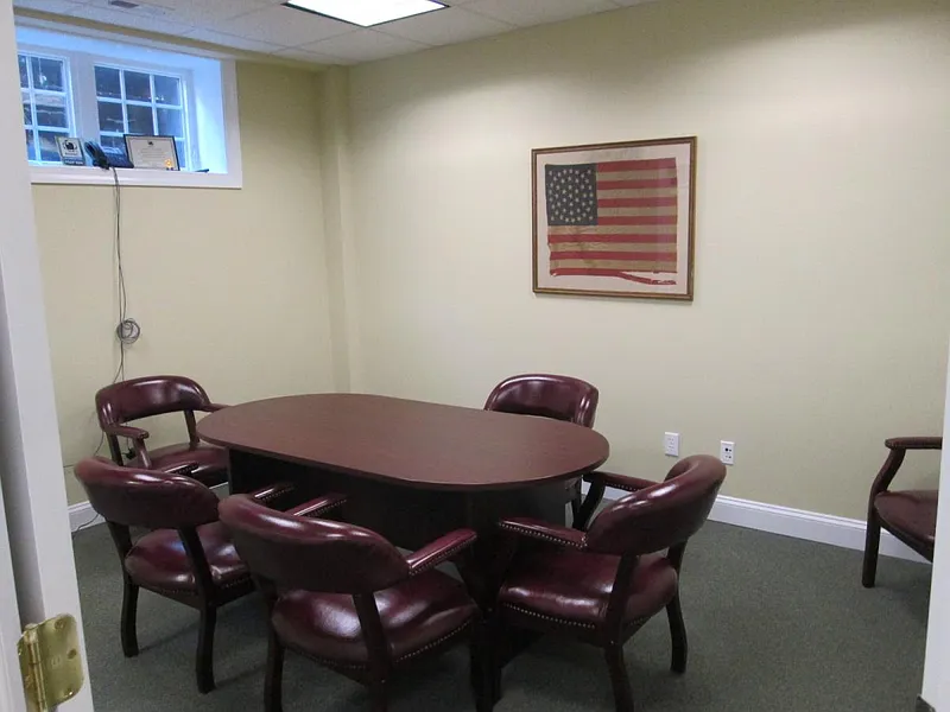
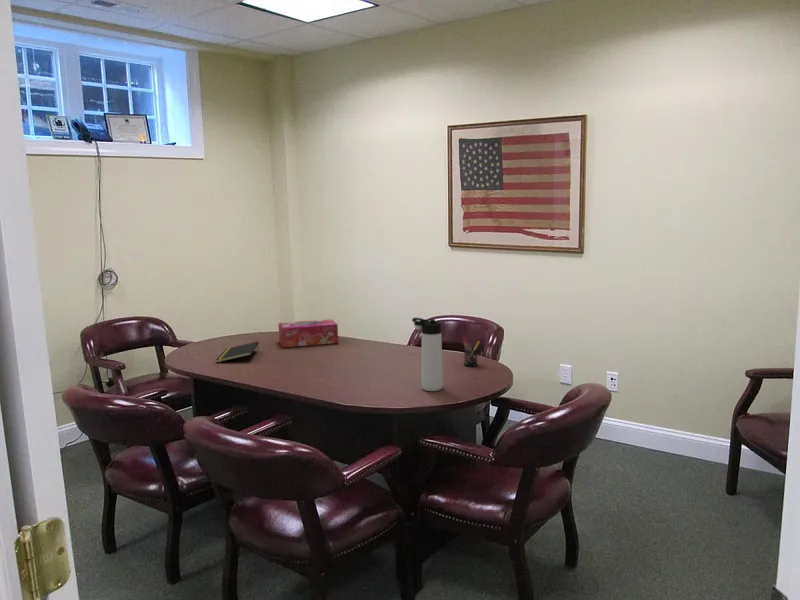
+ tissue box [277,318,339,348]
+ notepad [215,341,260,363]
+ pen holder [462,336,480,367]
+ thermos bottle [411,317,444,392]
